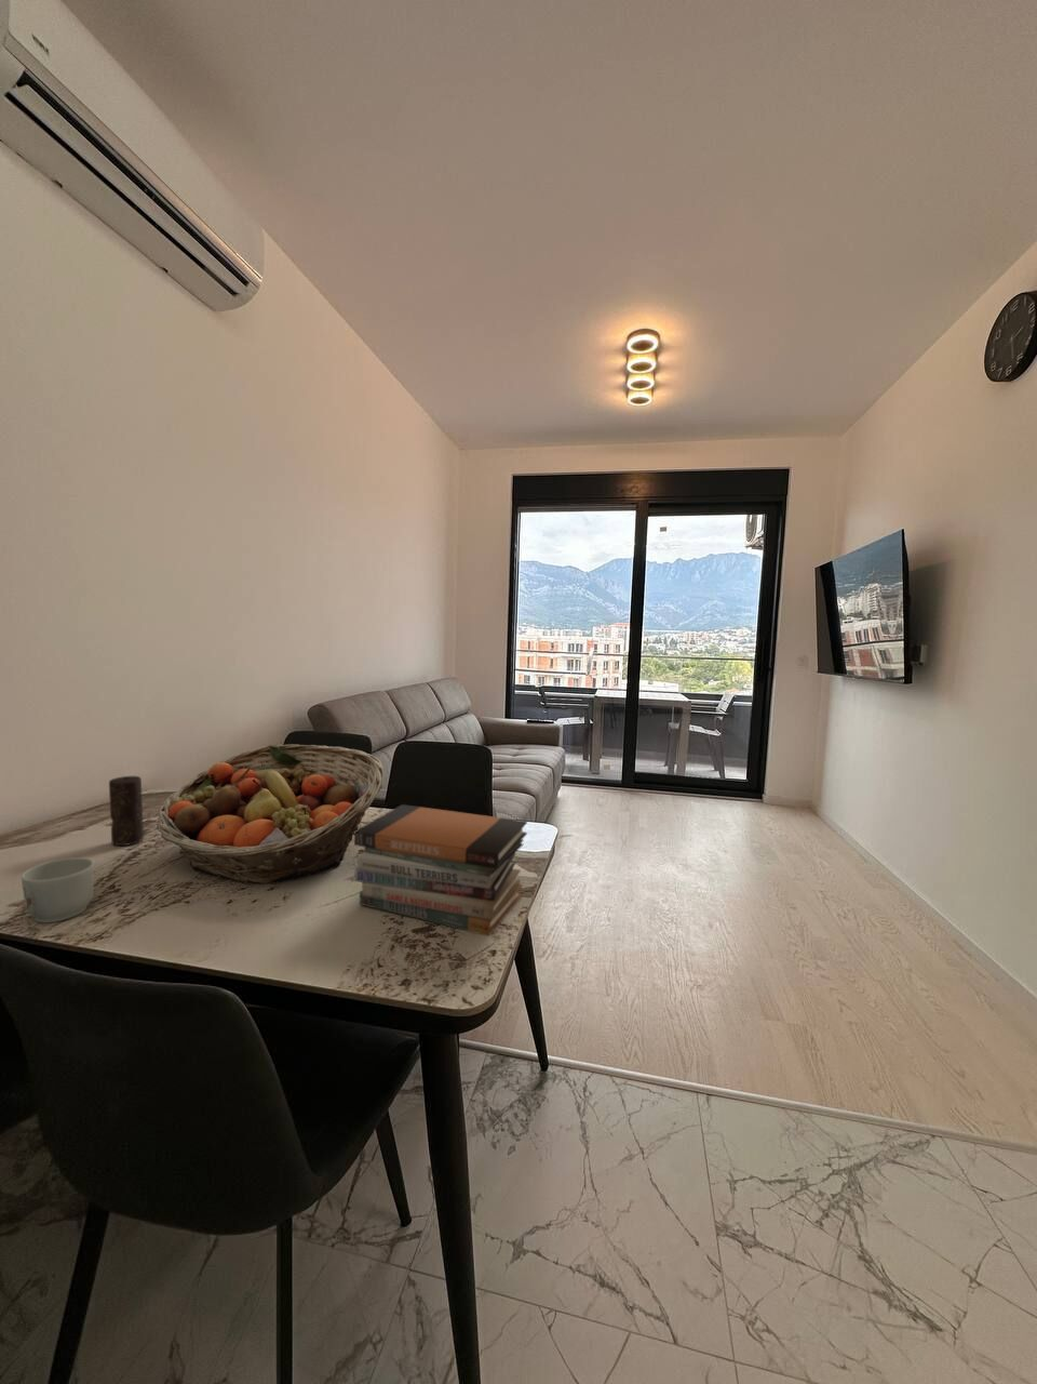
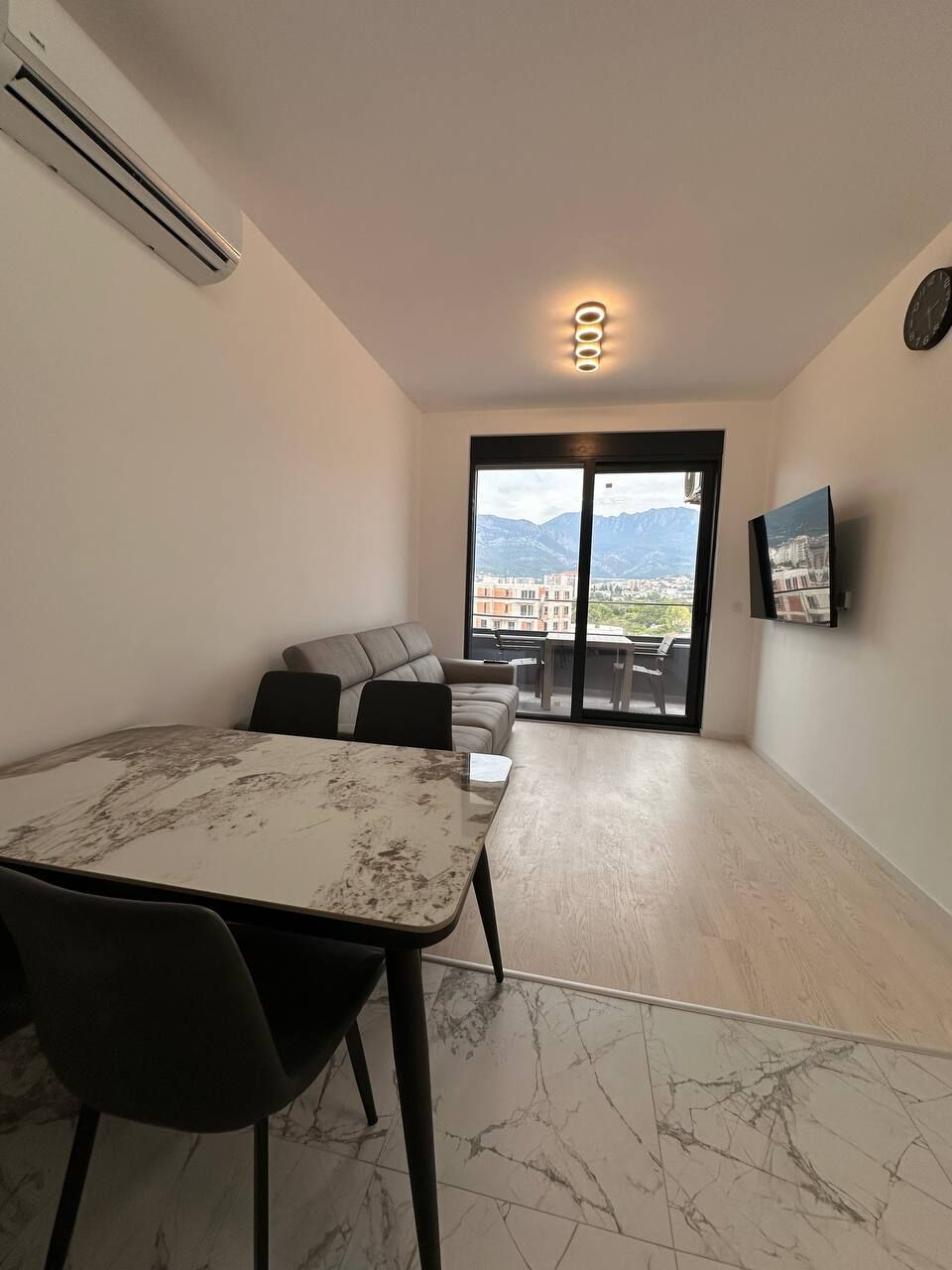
- mug [21,857,95,923]
- fruit basket [156,743,386,885]
- candle [108,775,145,847]
- book stack [353,803,528,936]
